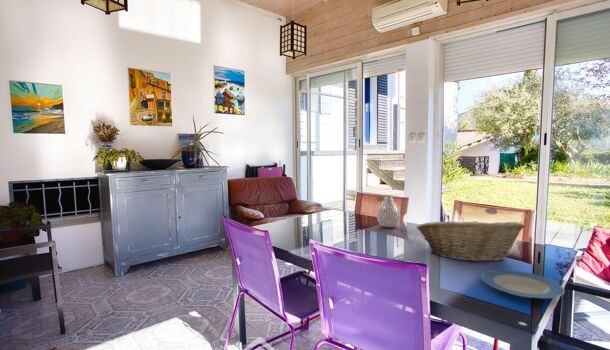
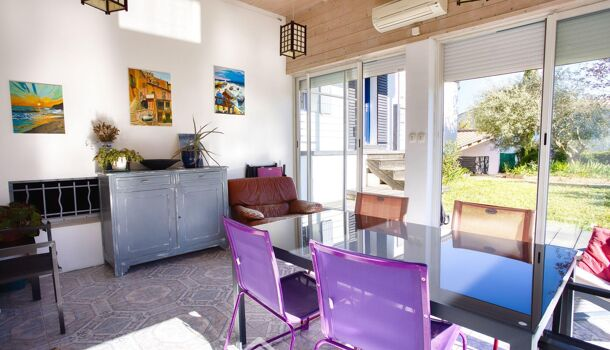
- vase [376,196,402,228]
- plate [481,269,566,299]
- fruit basket [416,216,526,263]
